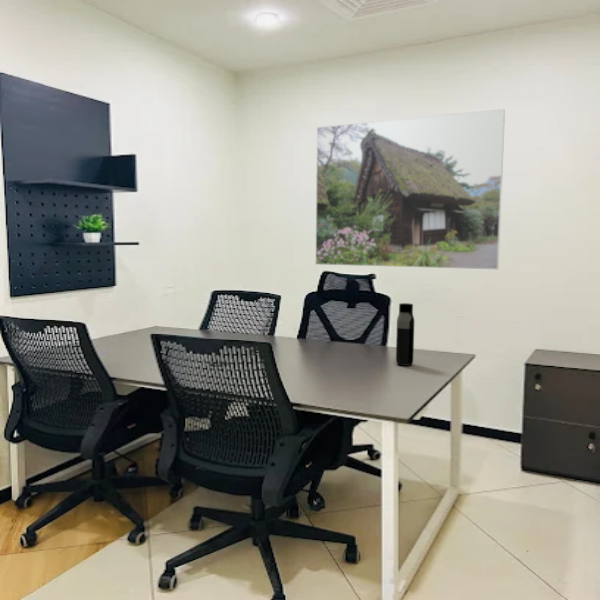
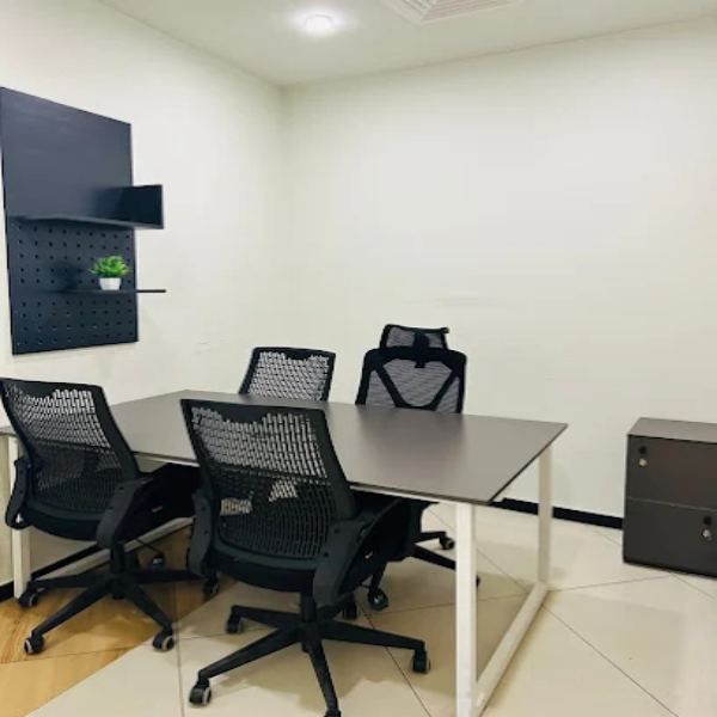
- water bottle [395,302,415,367]
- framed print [314,108,506,271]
